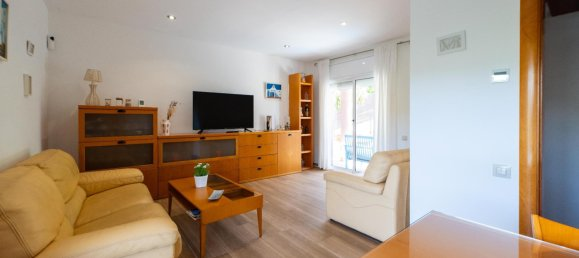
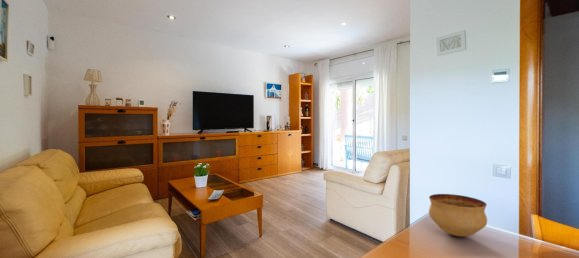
+ bowl [428,193,488,237]
